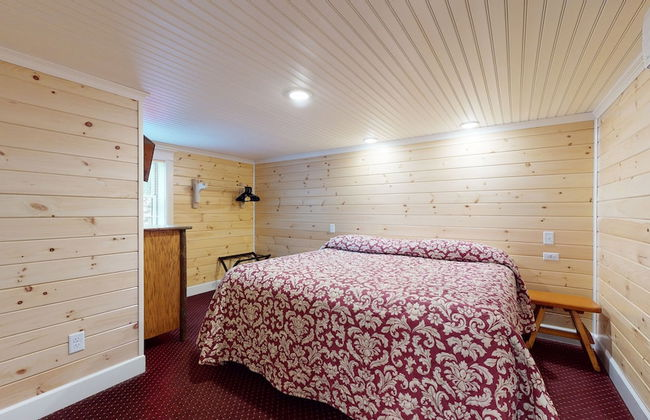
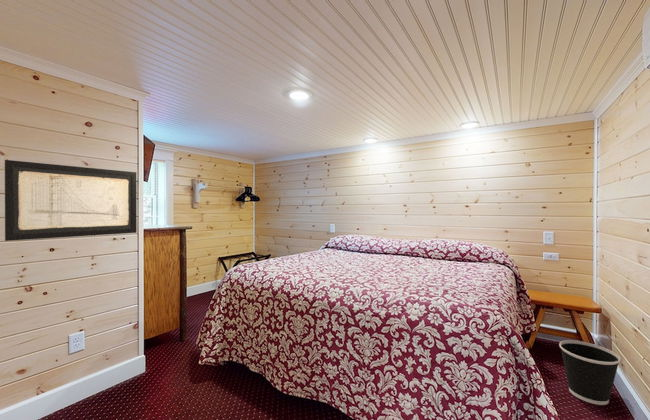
+ wall art [4,159,138,242]
+ wastebasket [558,339,622,406]
